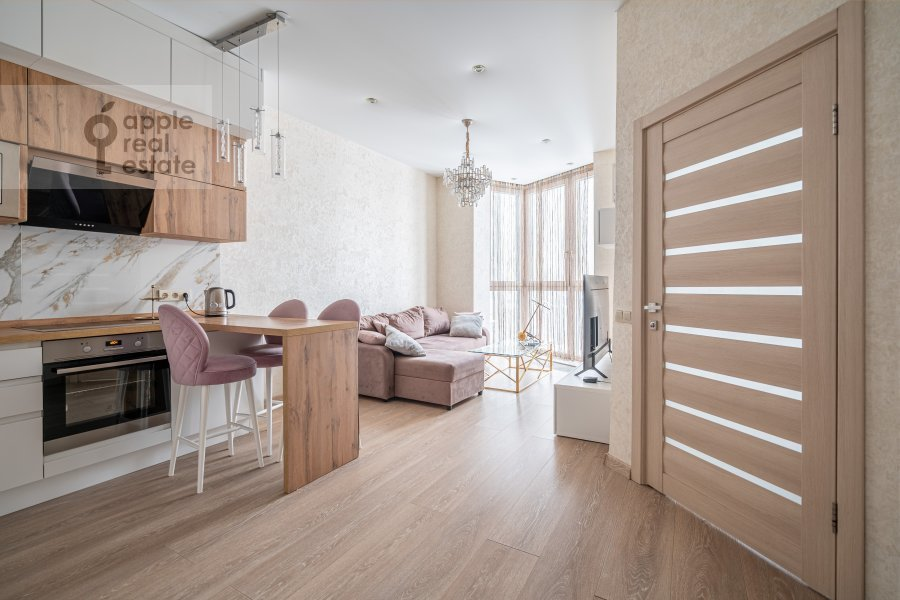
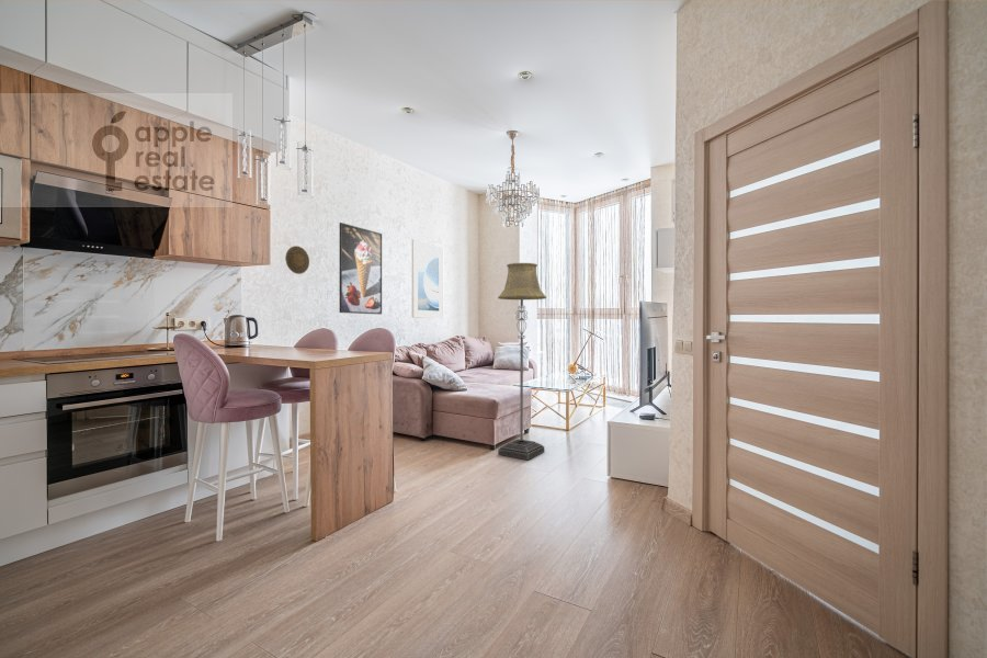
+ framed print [411,238,444,319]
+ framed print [339,222,383,316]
+ decorative plate [284,245,310,275]
+ floor lamp [497,262,547,461]
